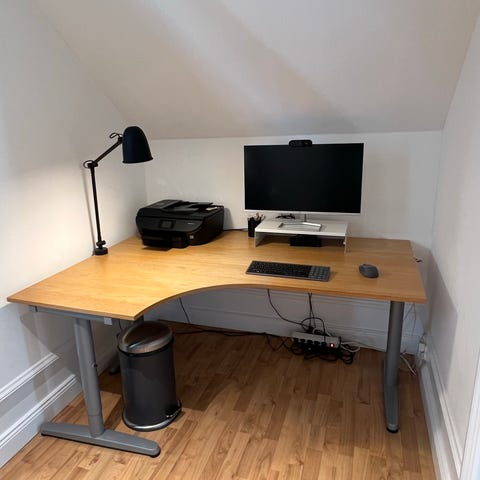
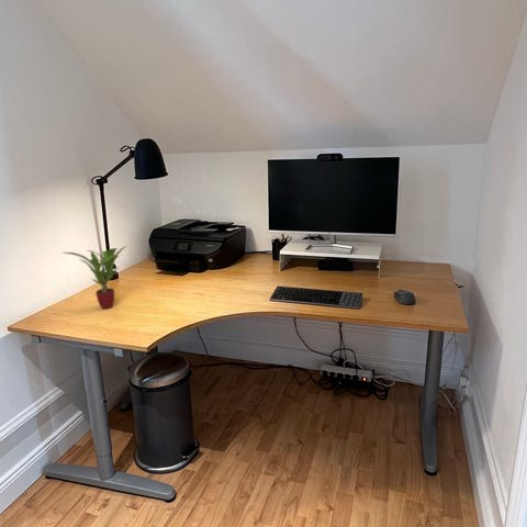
+ potted plant [63,245,126,310]
